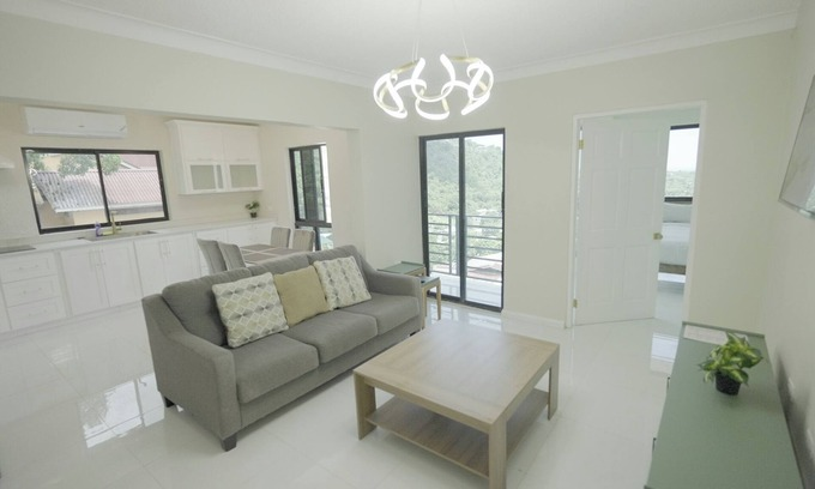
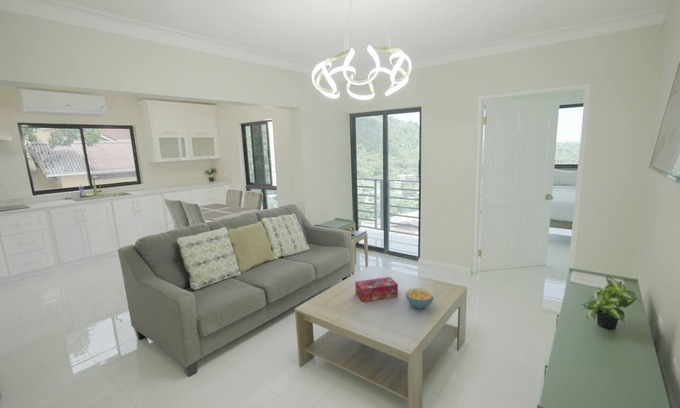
+ tissue box [354,276,399,303]
+ cereal bowl [405,287,435,309]
